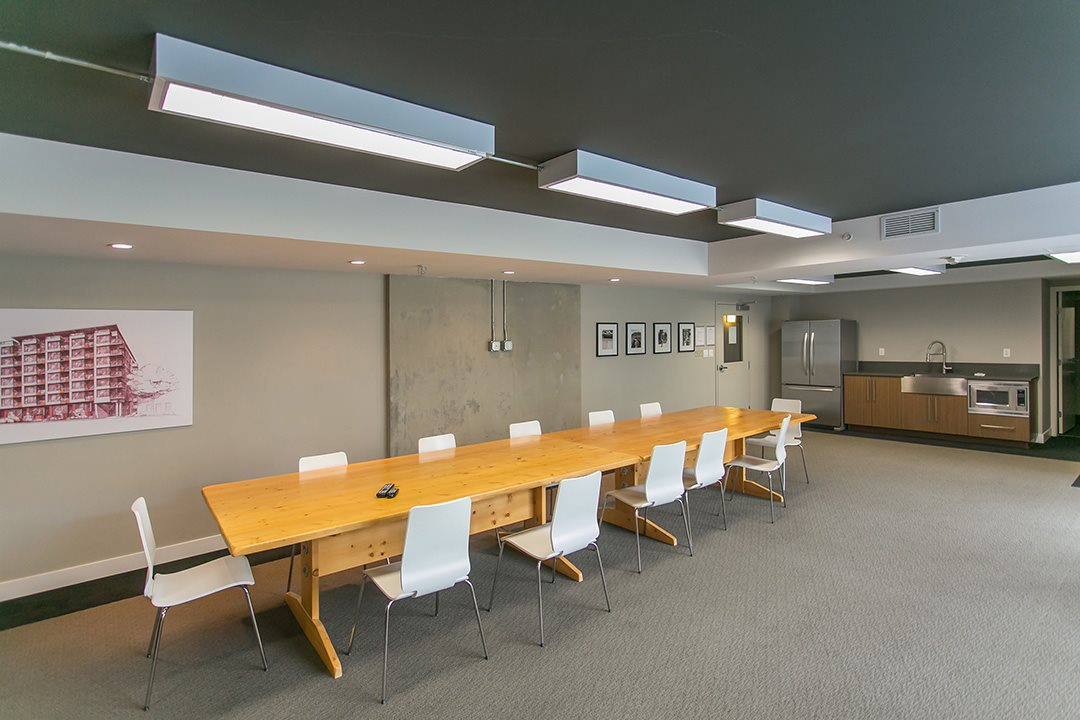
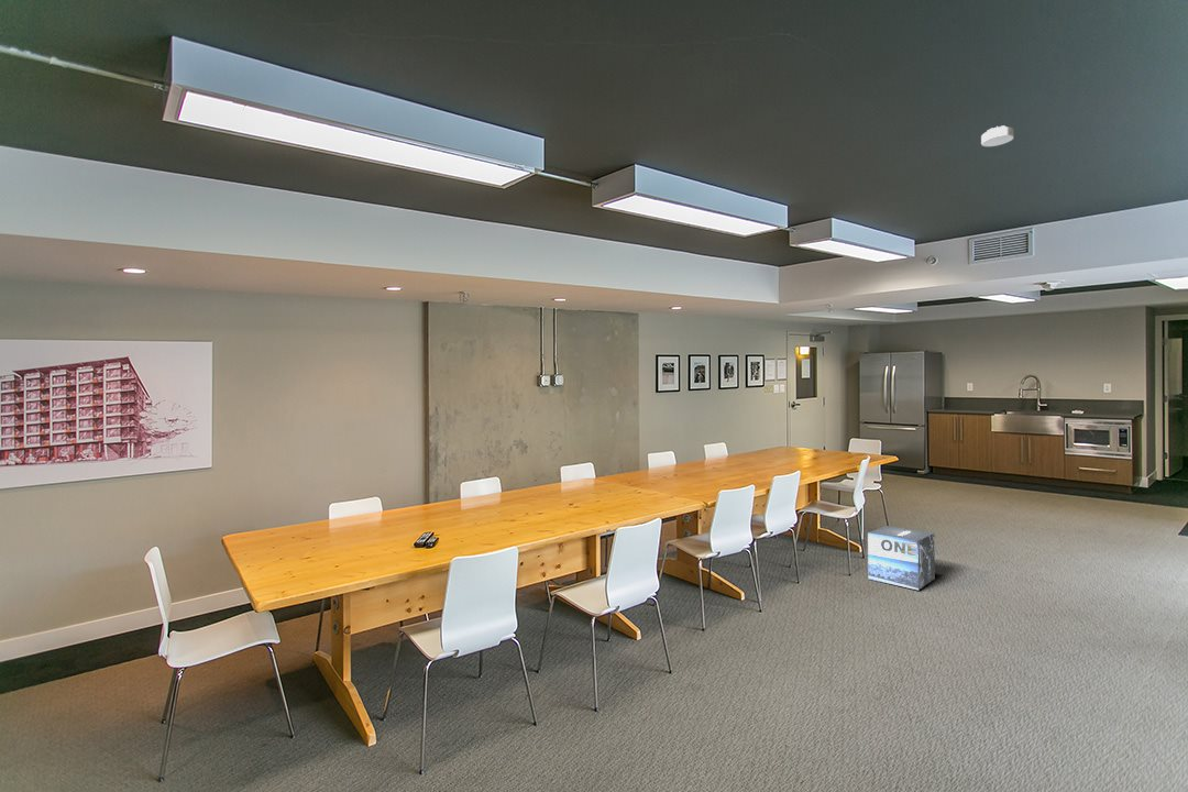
+ cardboard box [867,525,936,591]
+ smoke detector [980,124,1014,147]
